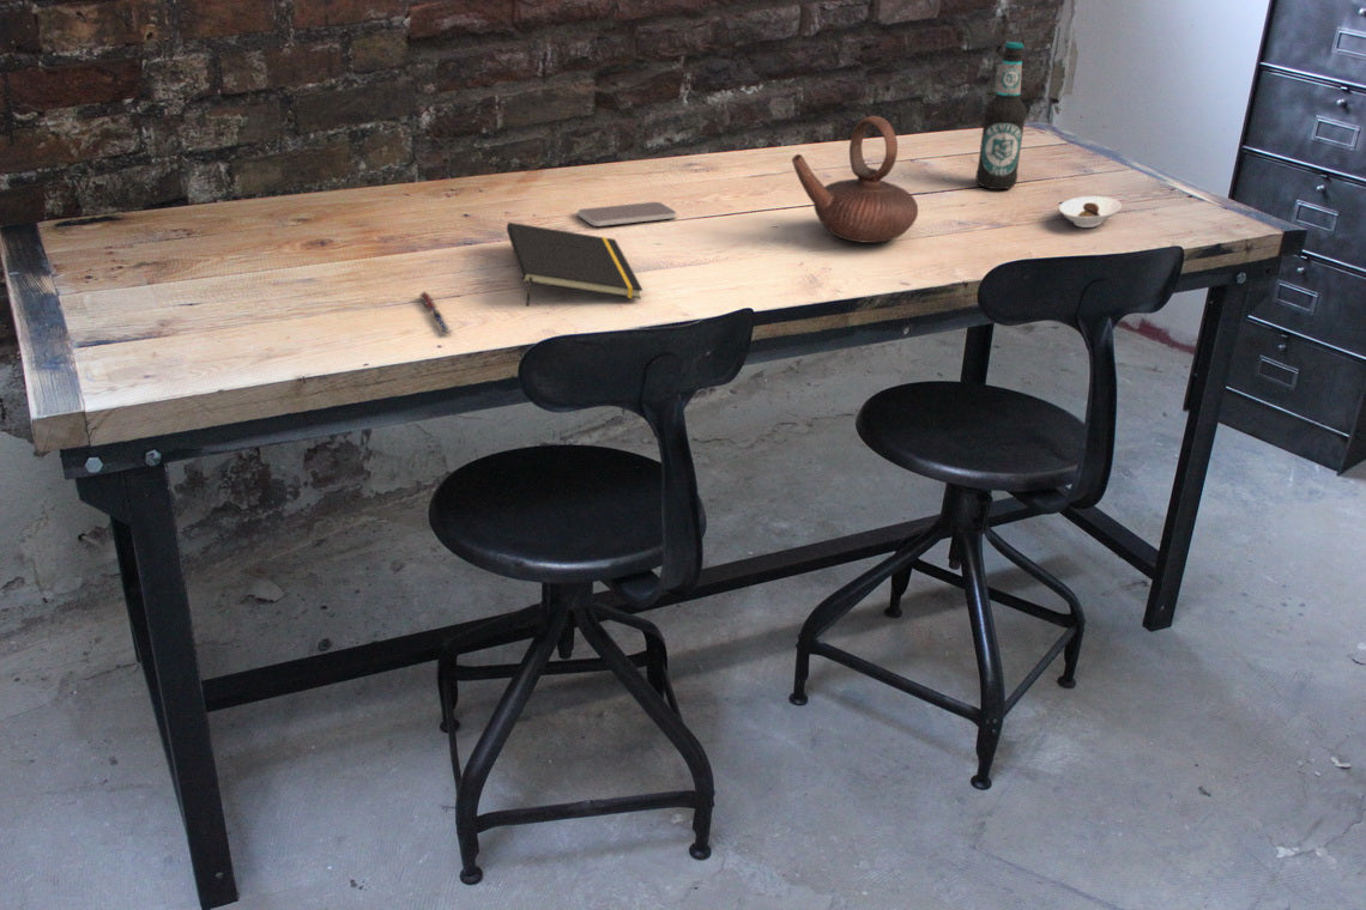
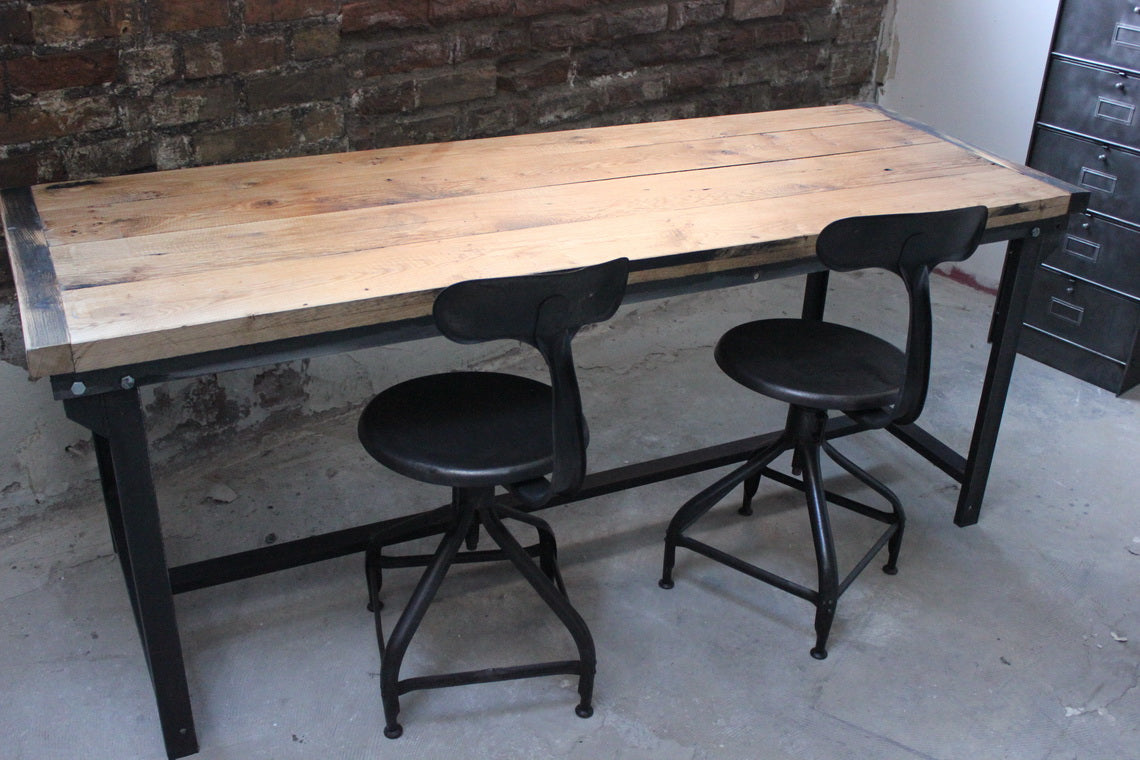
- notepad [506,222,643,308]
- pen [418,291,454,336]
- saucer [1058,195,1123,229]
- teapot [791,115,919,244]
- smartphone [576,201,677,228]
- bottle [974,41,1028,190]
